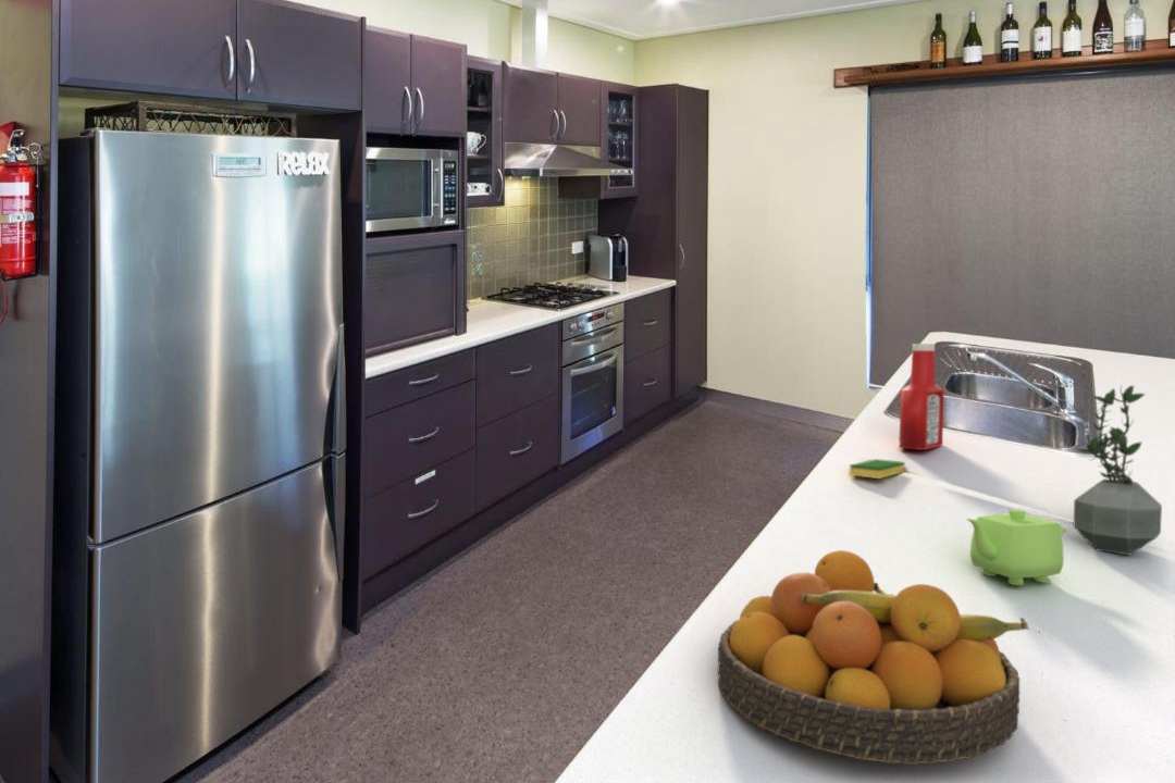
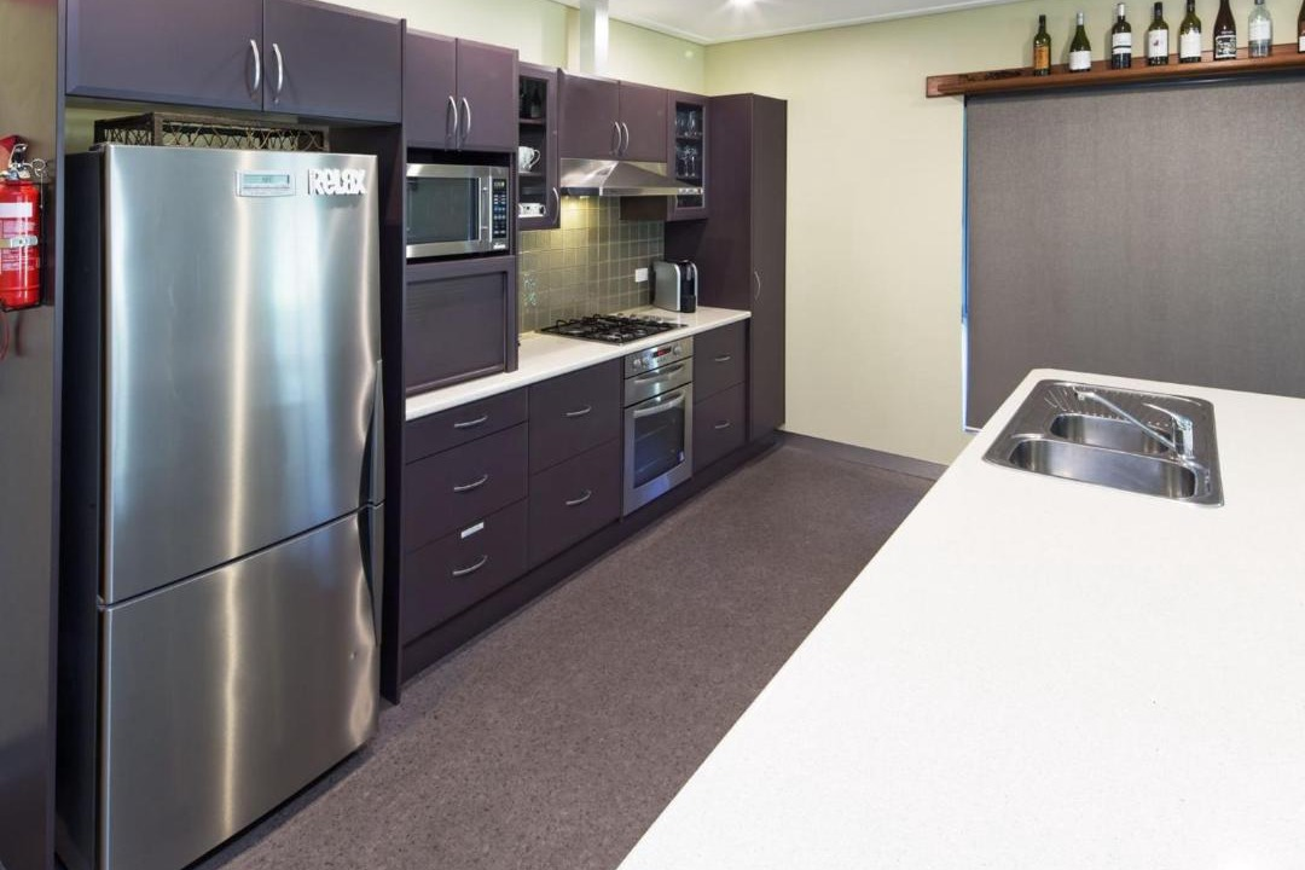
- teapot [965,508,1066,586]
- fruit bowl [717,549,1030,766]
- soap bottle [898,343,945,451]
- potted plant [1073,384,1163,557]
- dish sponge [849,458,906,480]
